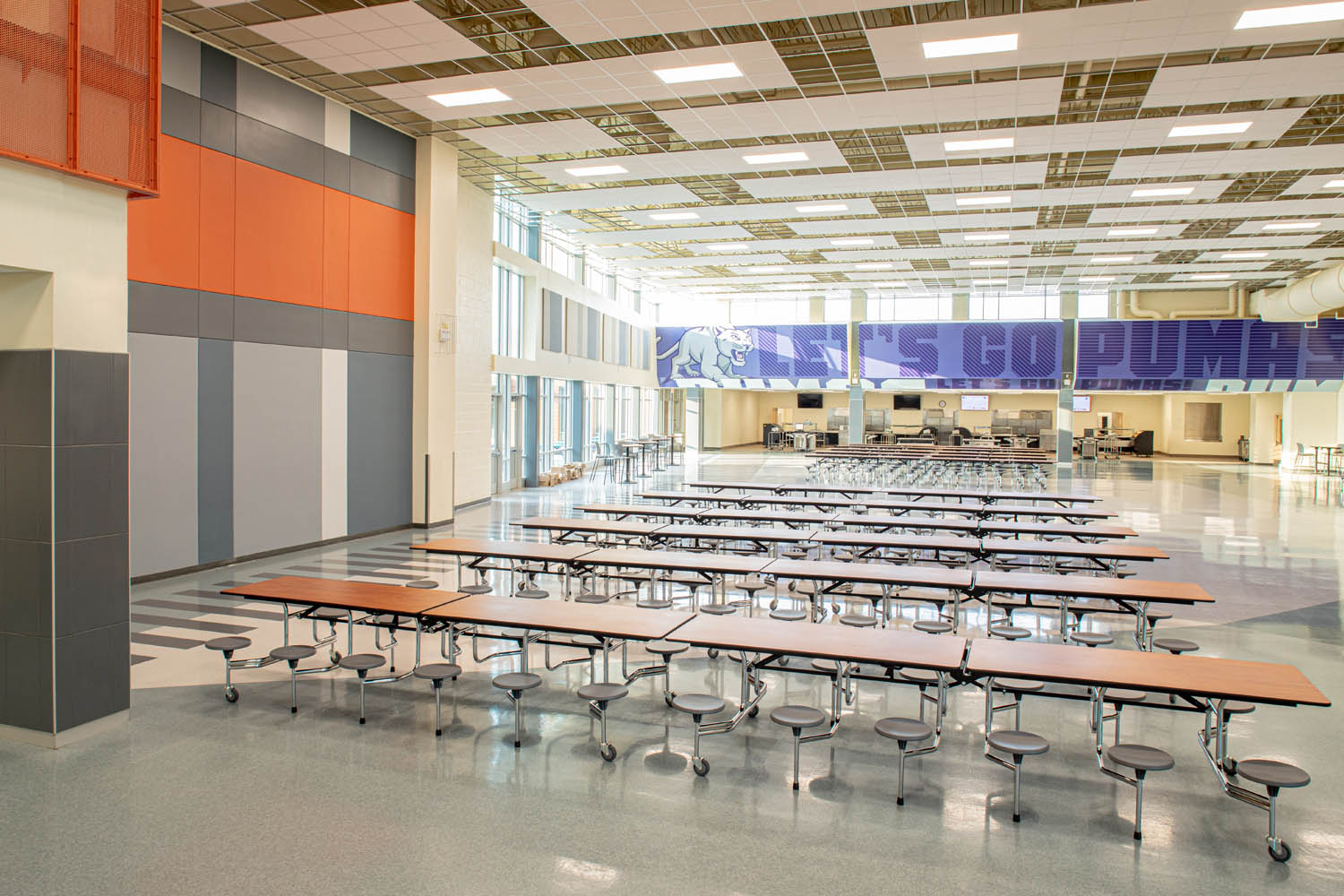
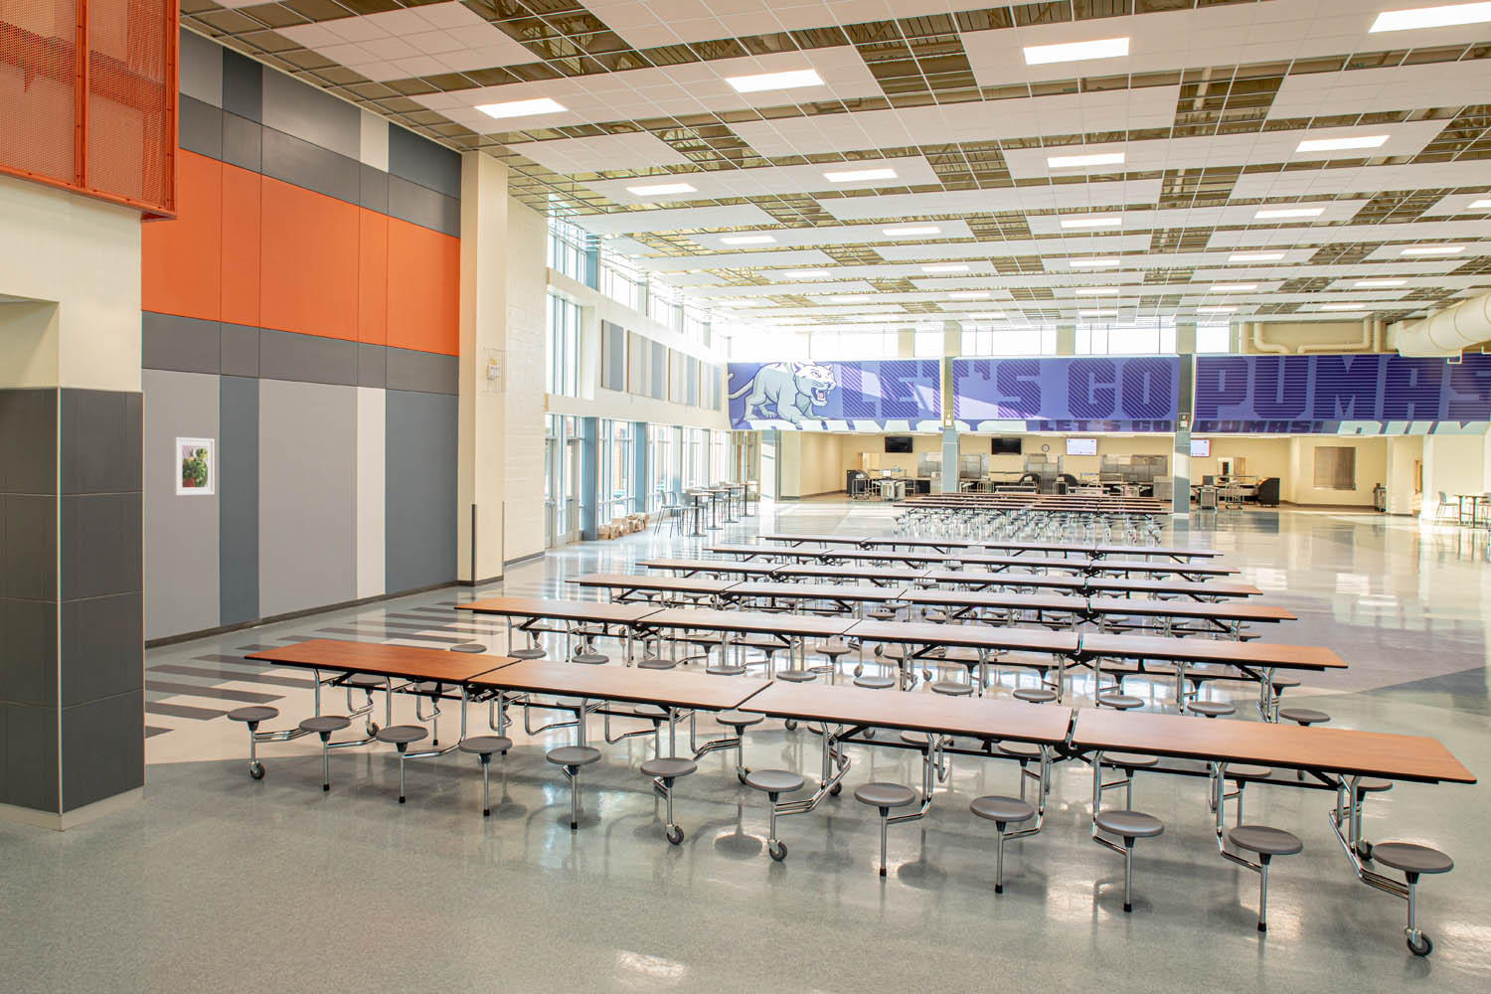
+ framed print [173,436,215,496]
